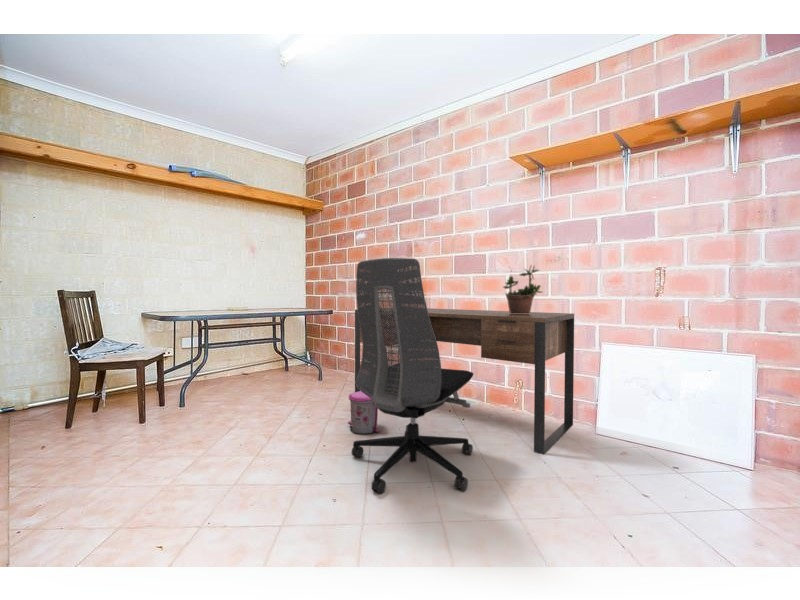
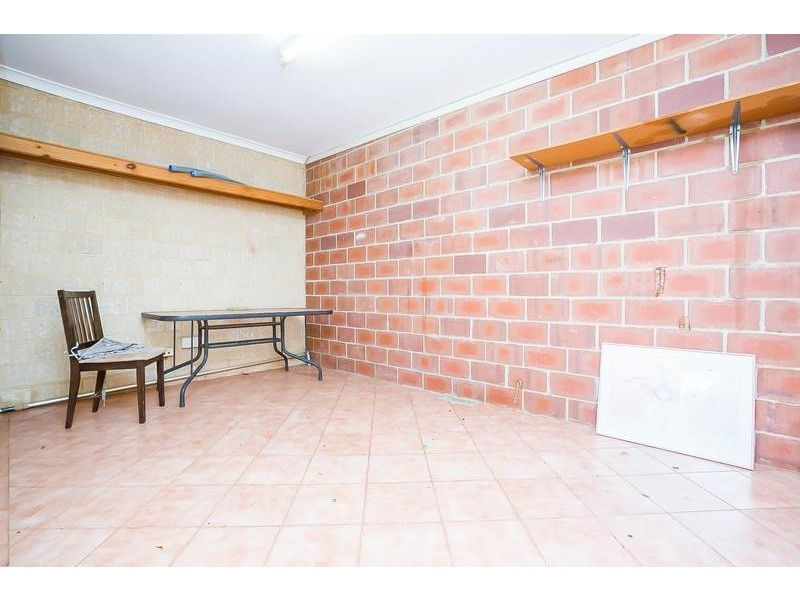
- potted plant [502,264,543,314]
- trash can [347,391,380,435]
- office chair [351,257,474,495]
- desk [354,307,575,456]
